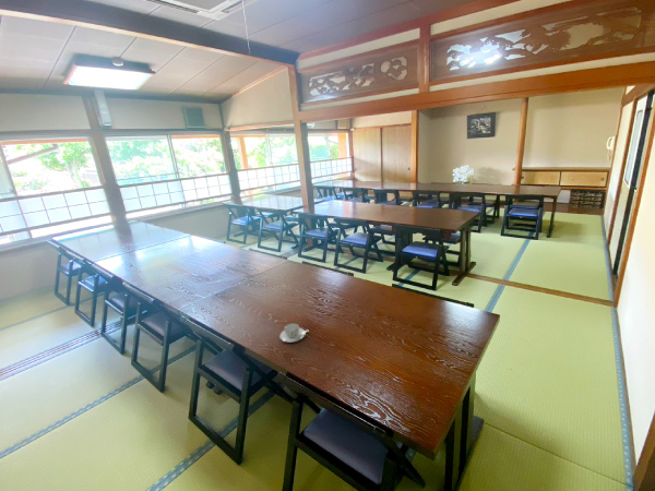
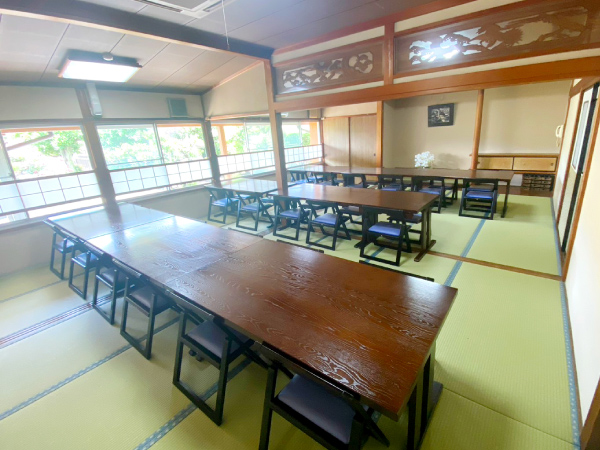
- teacup [278,322,309,343]
